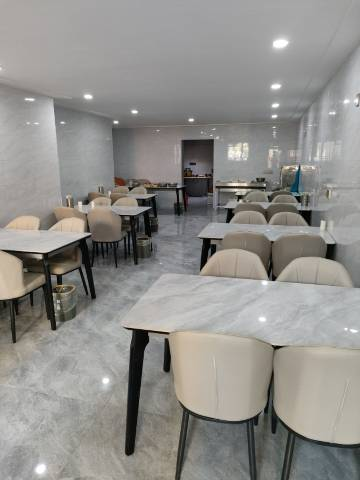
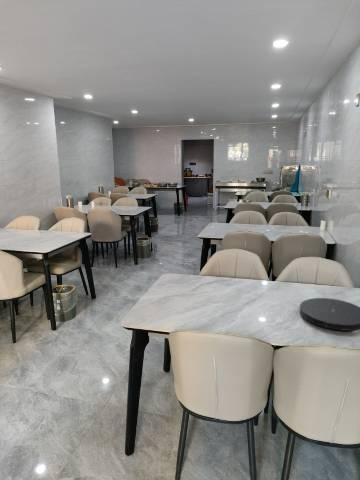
+ plate [299,297,360,332]
